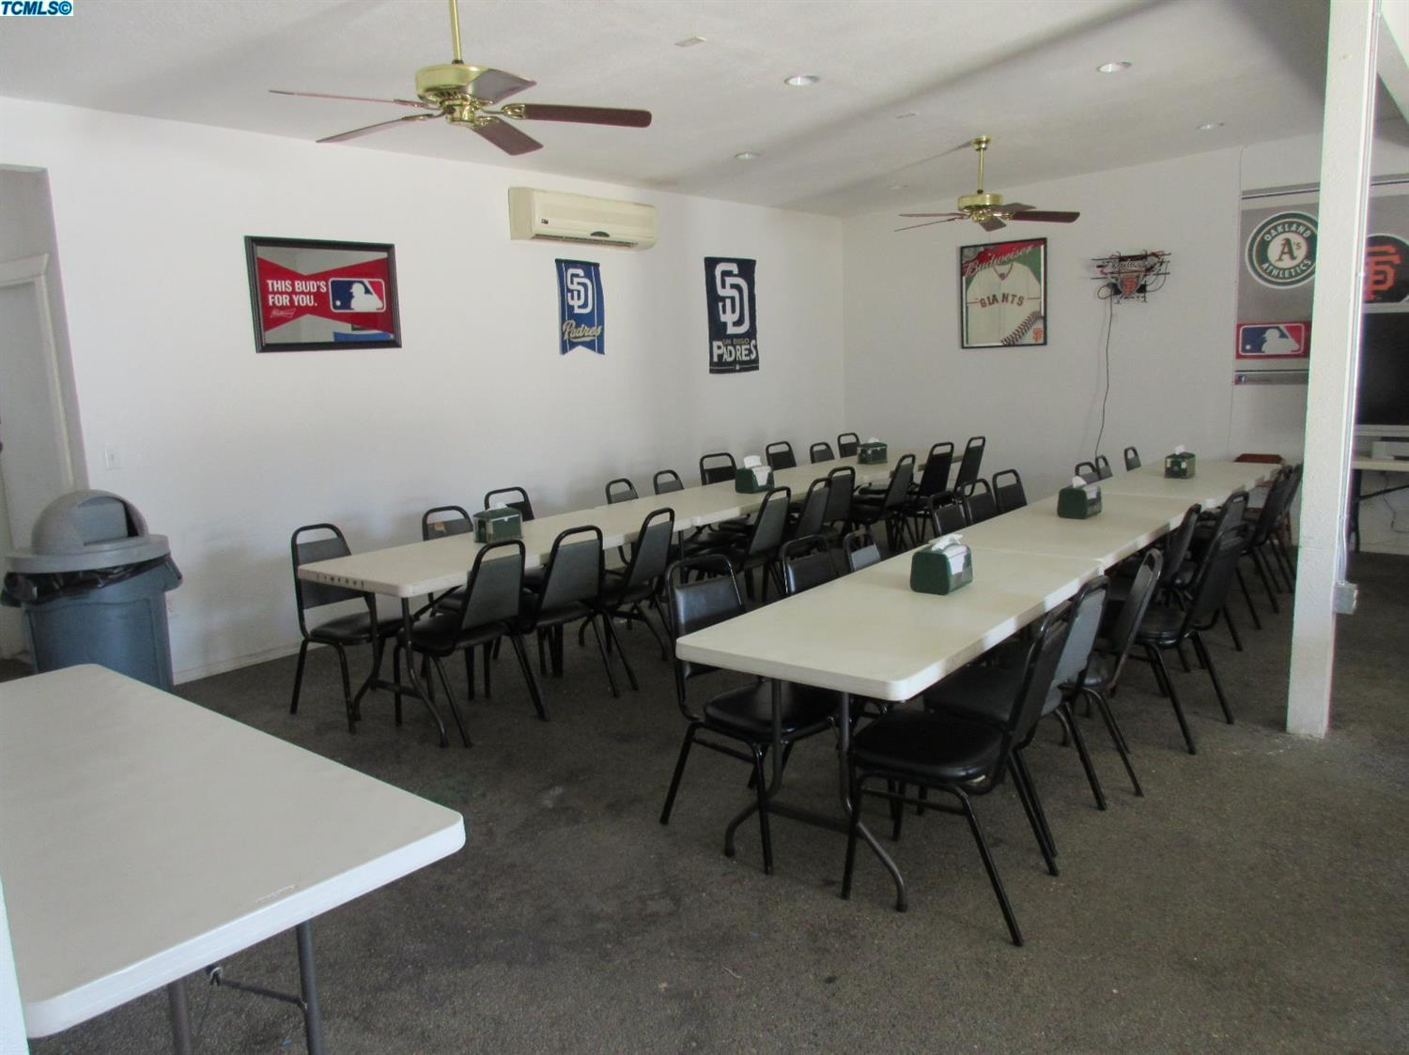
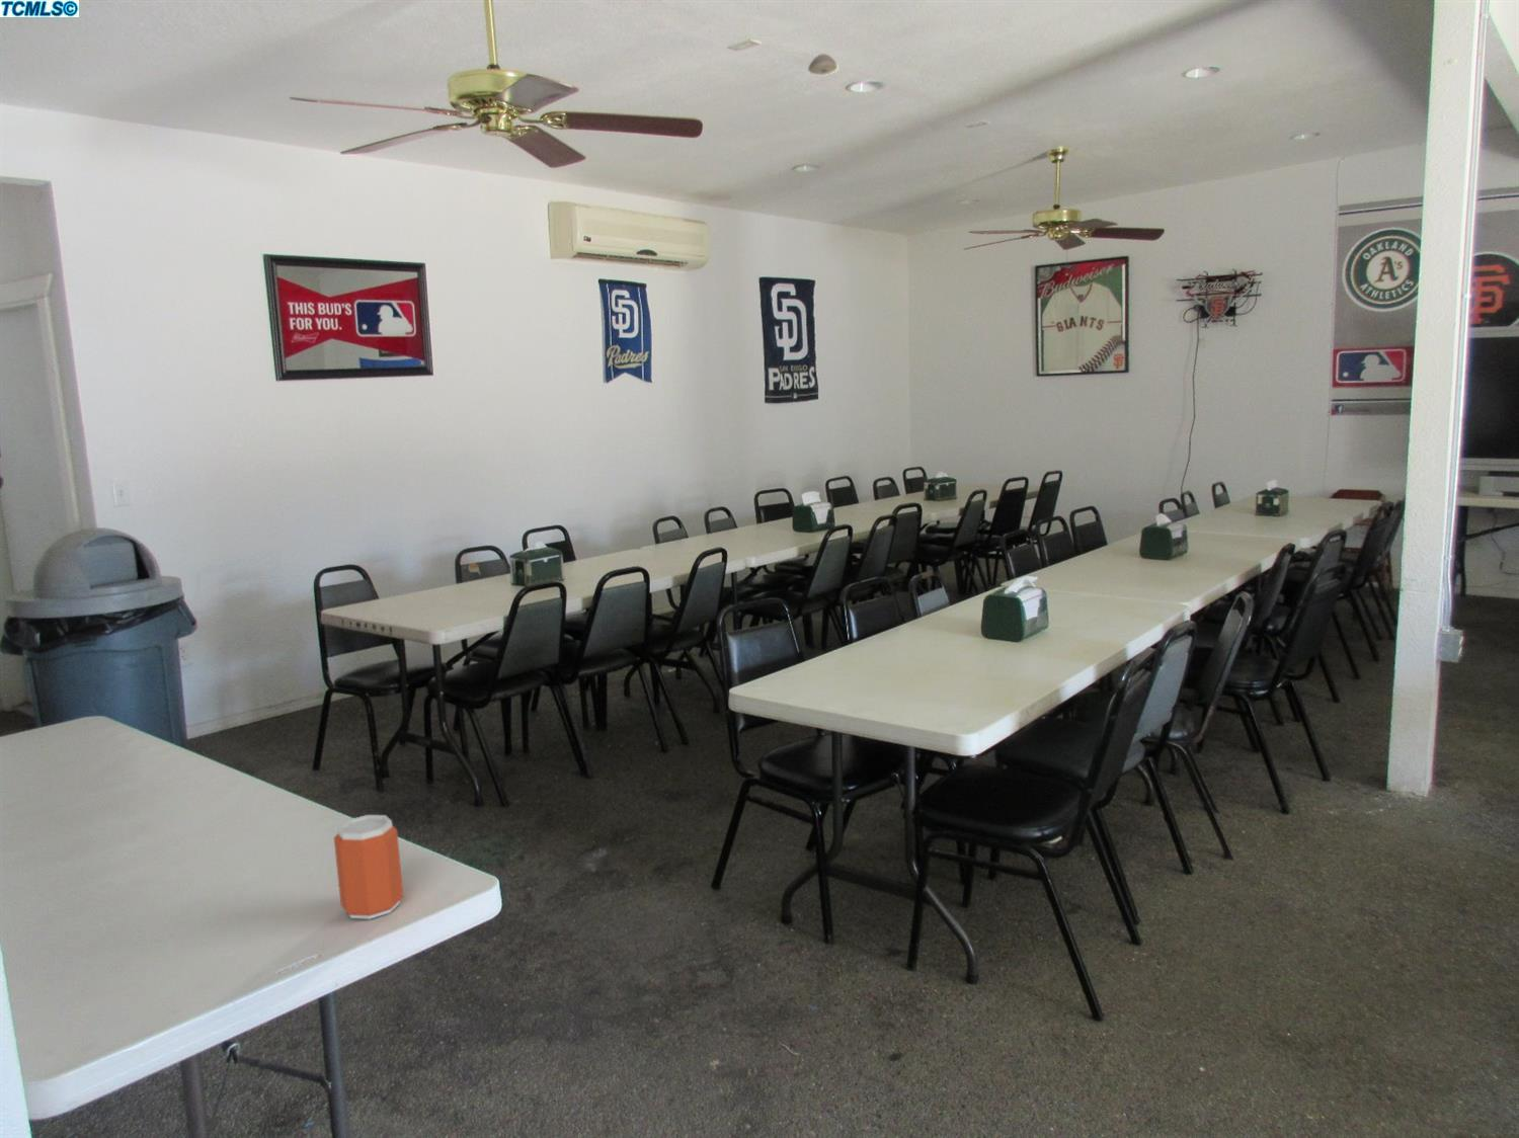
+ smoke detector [807,53,839,77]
+ soda can [333,814,404,920]
